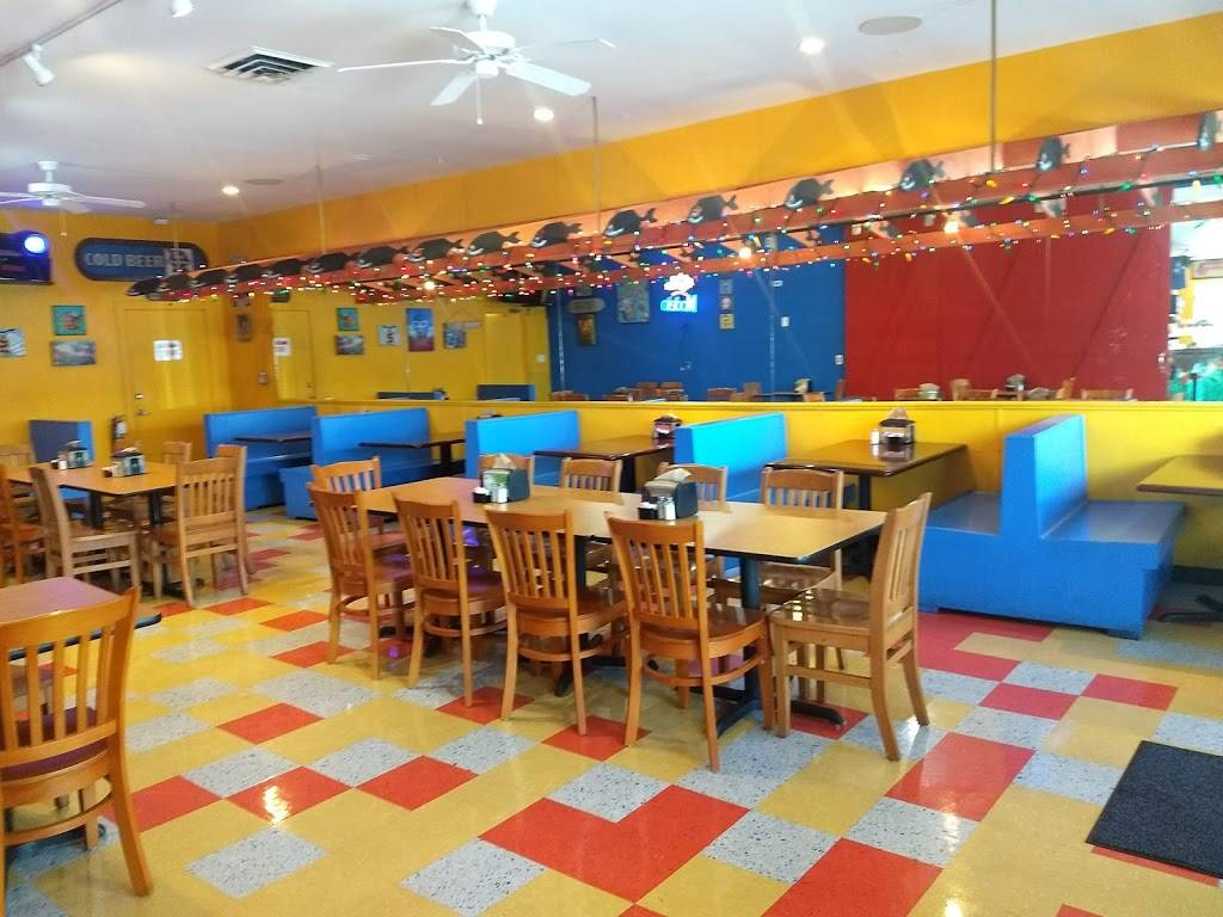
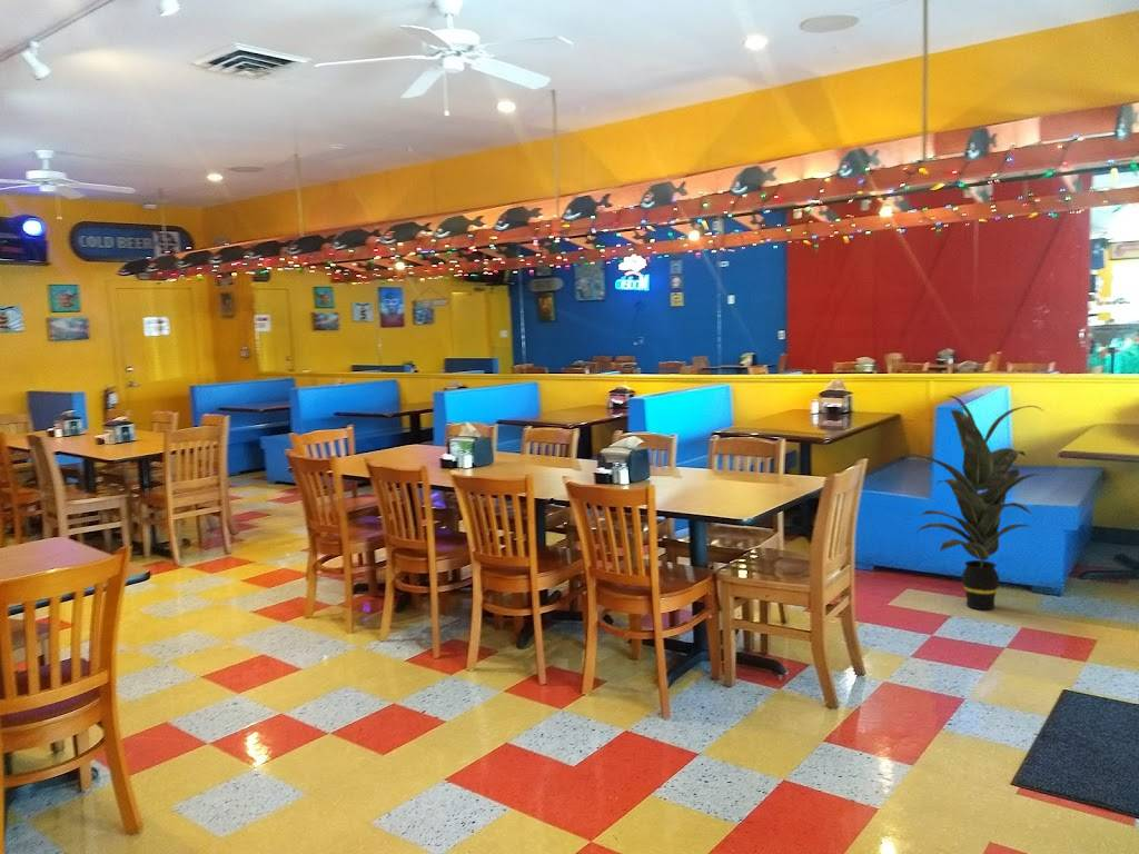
+ indoor plant [897,395,1043,610]
